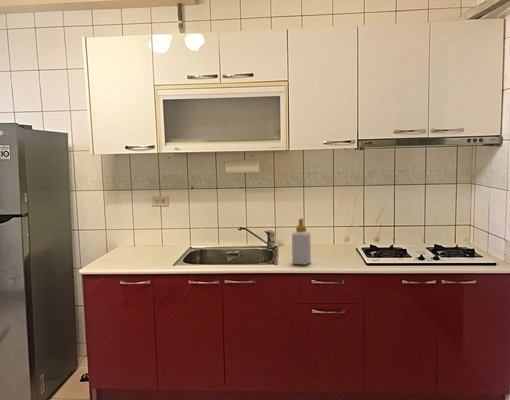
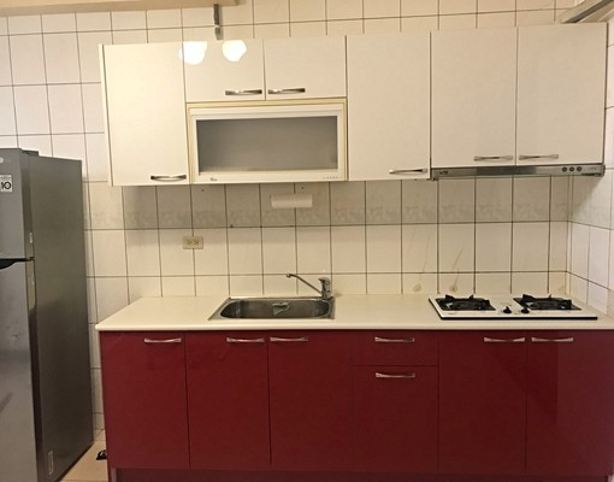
- soap bottle [291,217,312,266]
